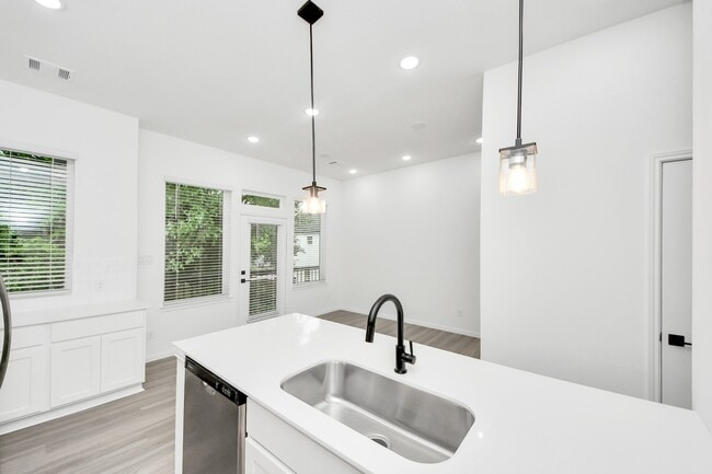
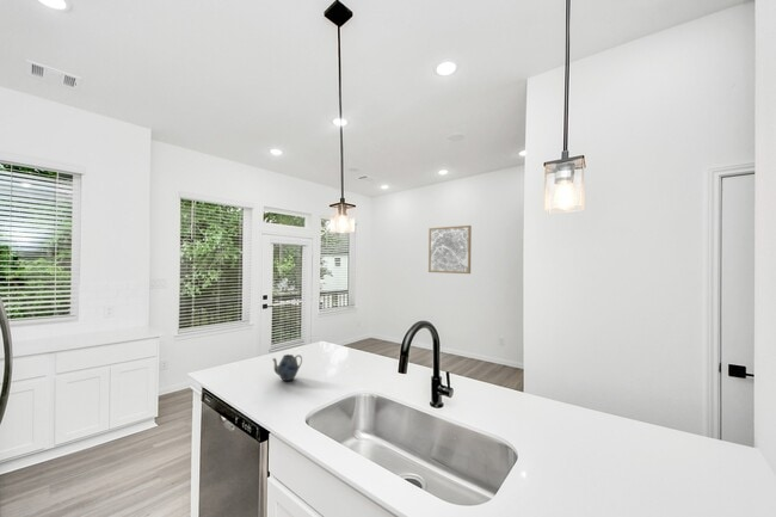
+ teapot [271,353,303,382]
+ wall art [427,224,473,275]
